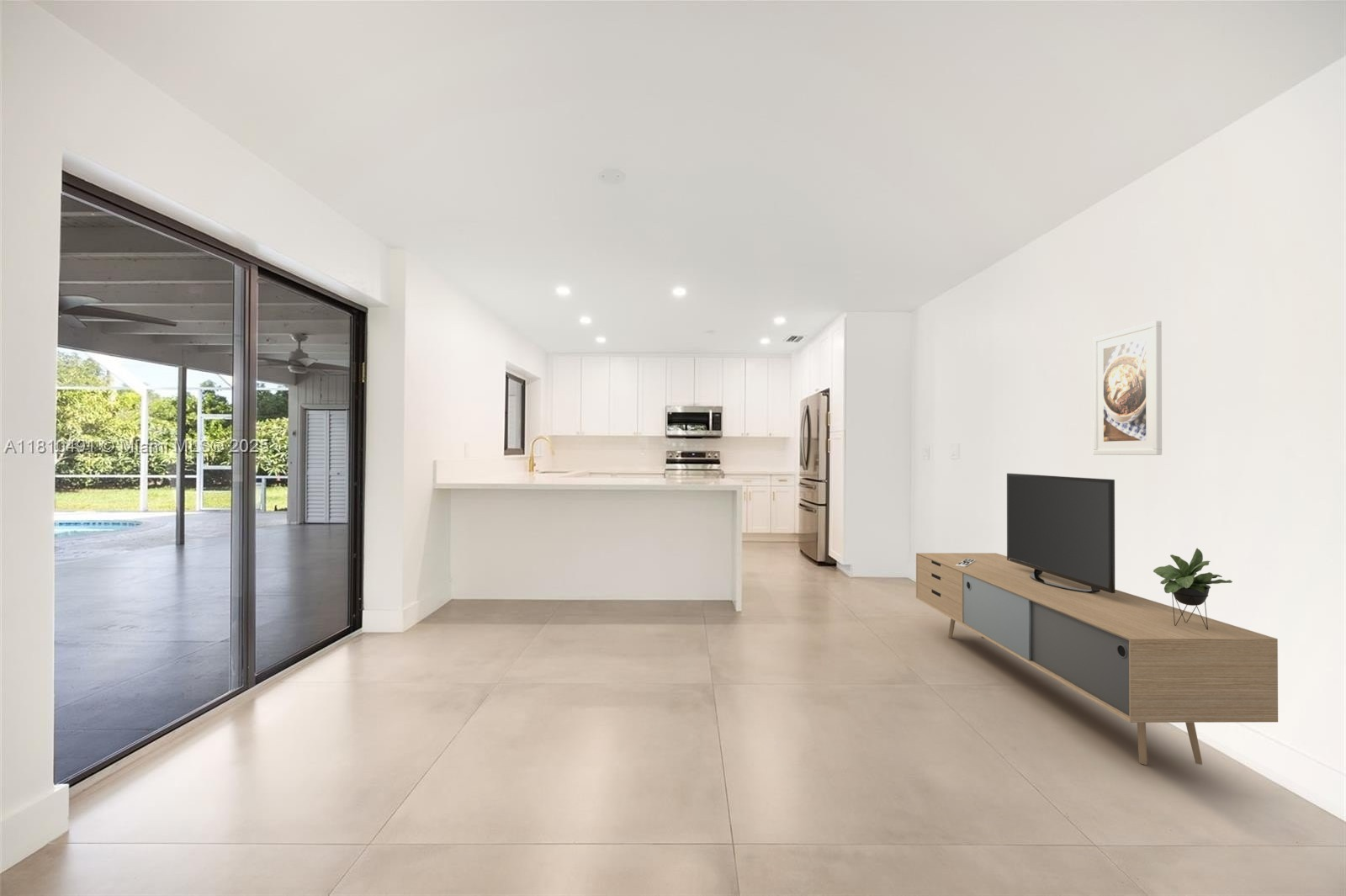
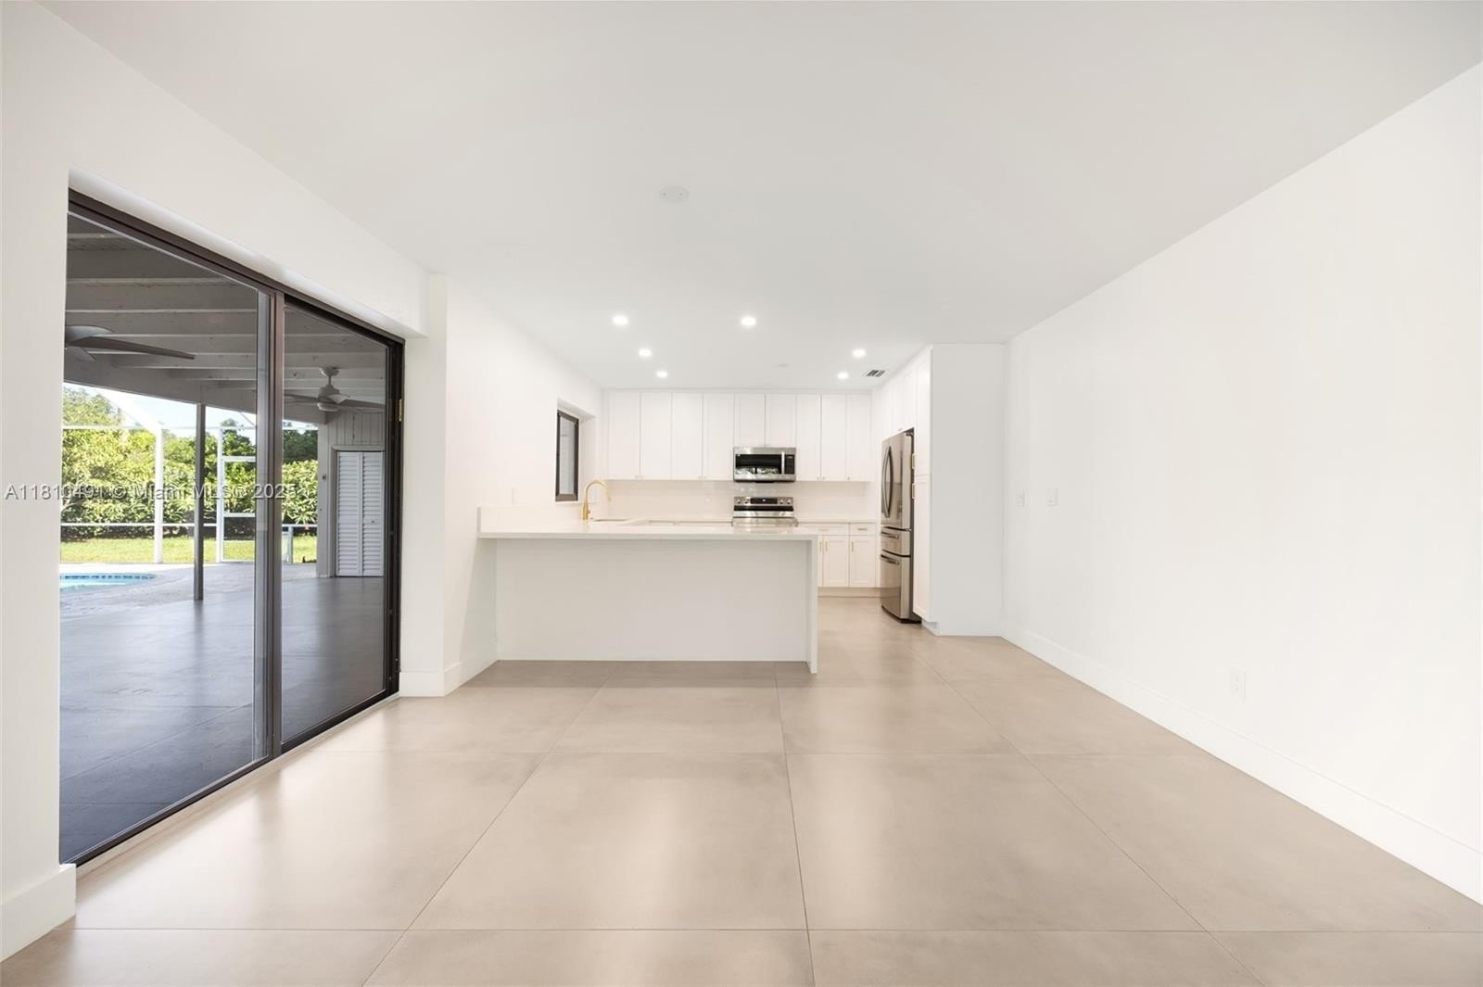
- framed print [1092,321,1163,456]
- media console [915,473,1279,766]
